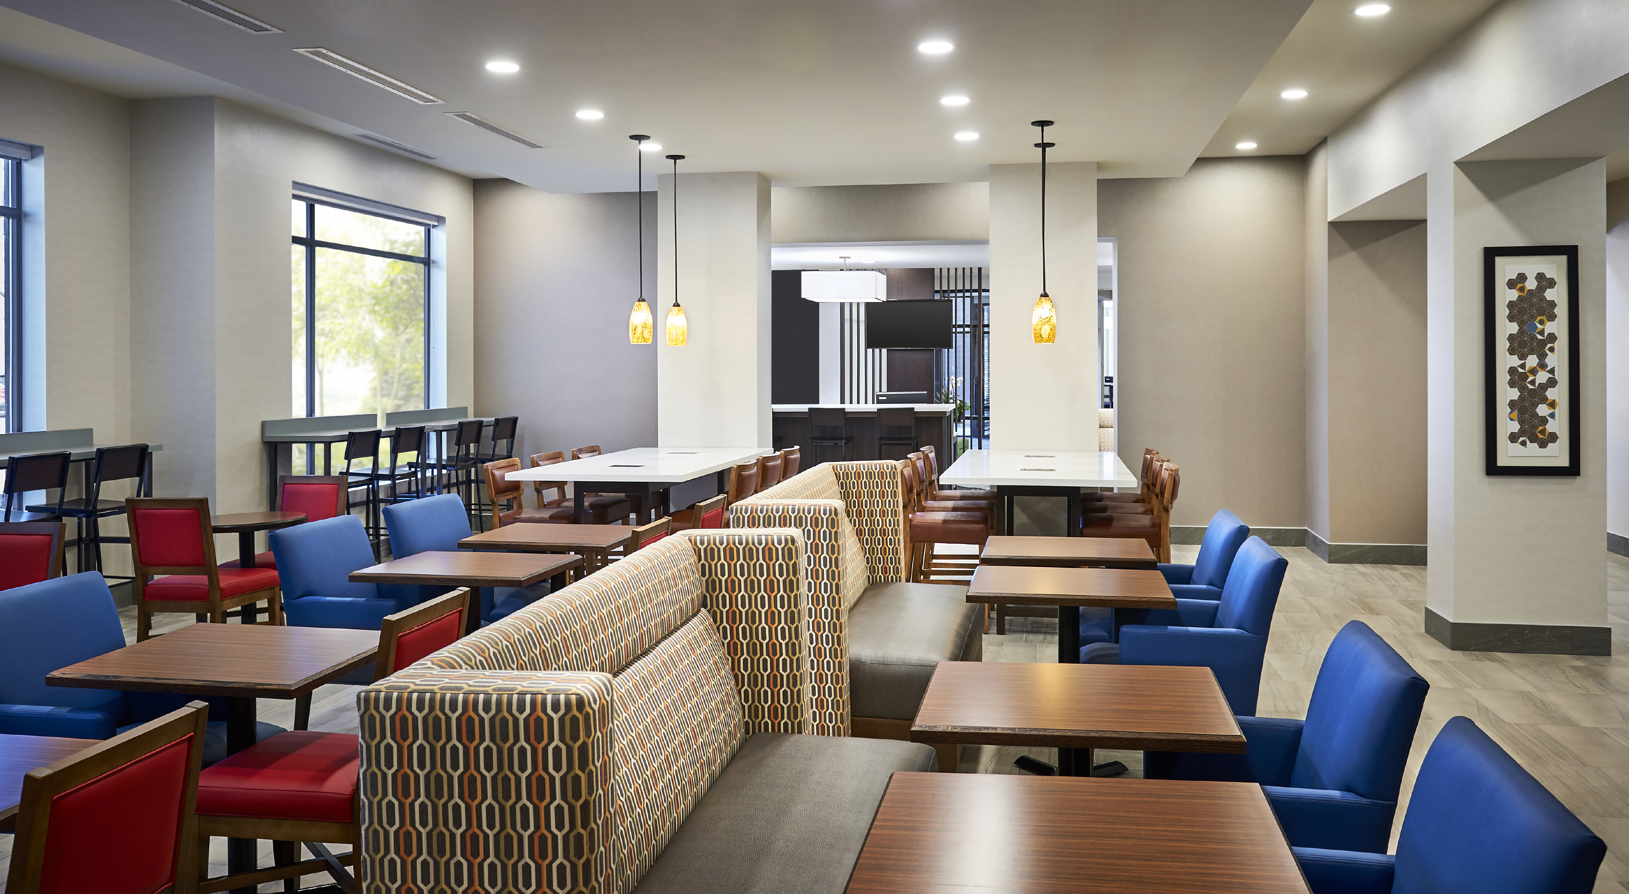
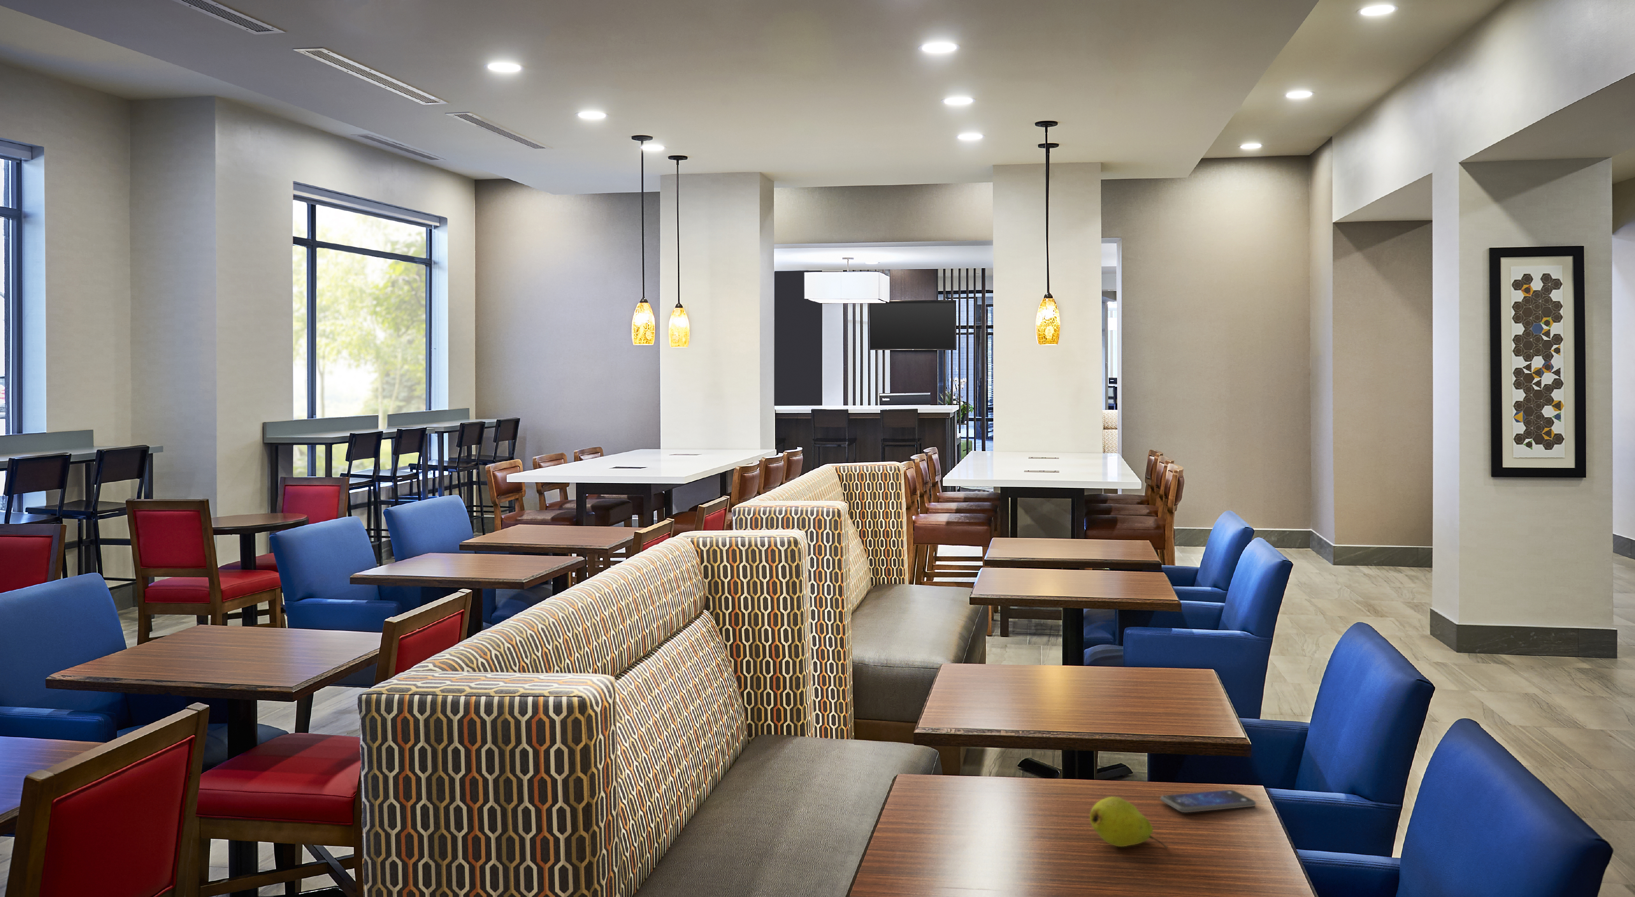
+ fruit [1089,796,1168,849]
+ smartphone [1161,790,1257,813]
